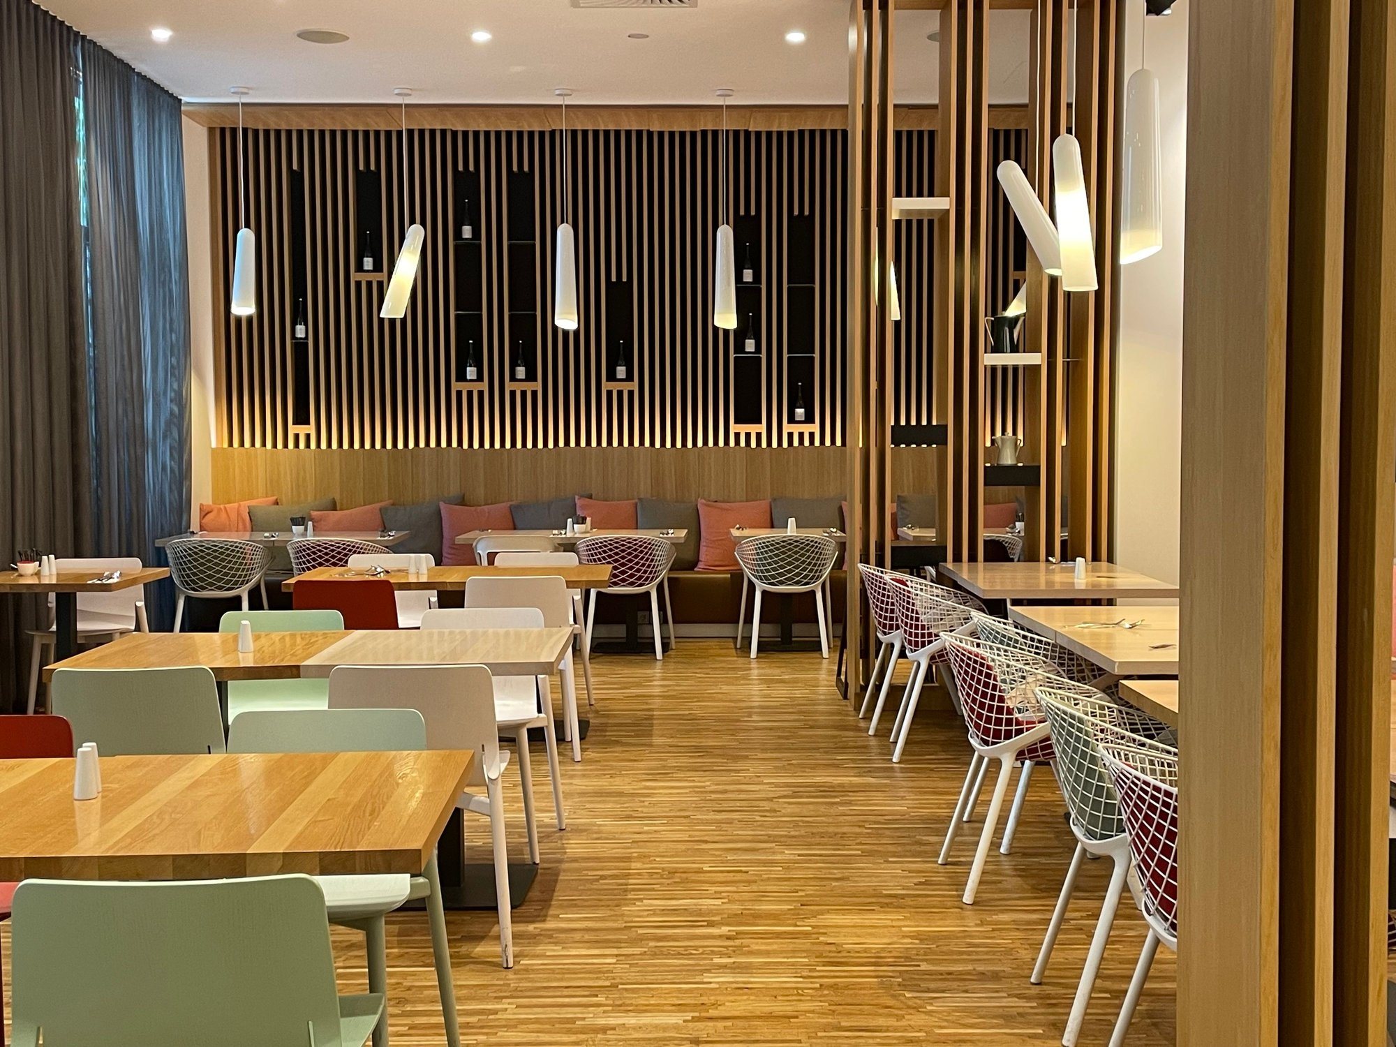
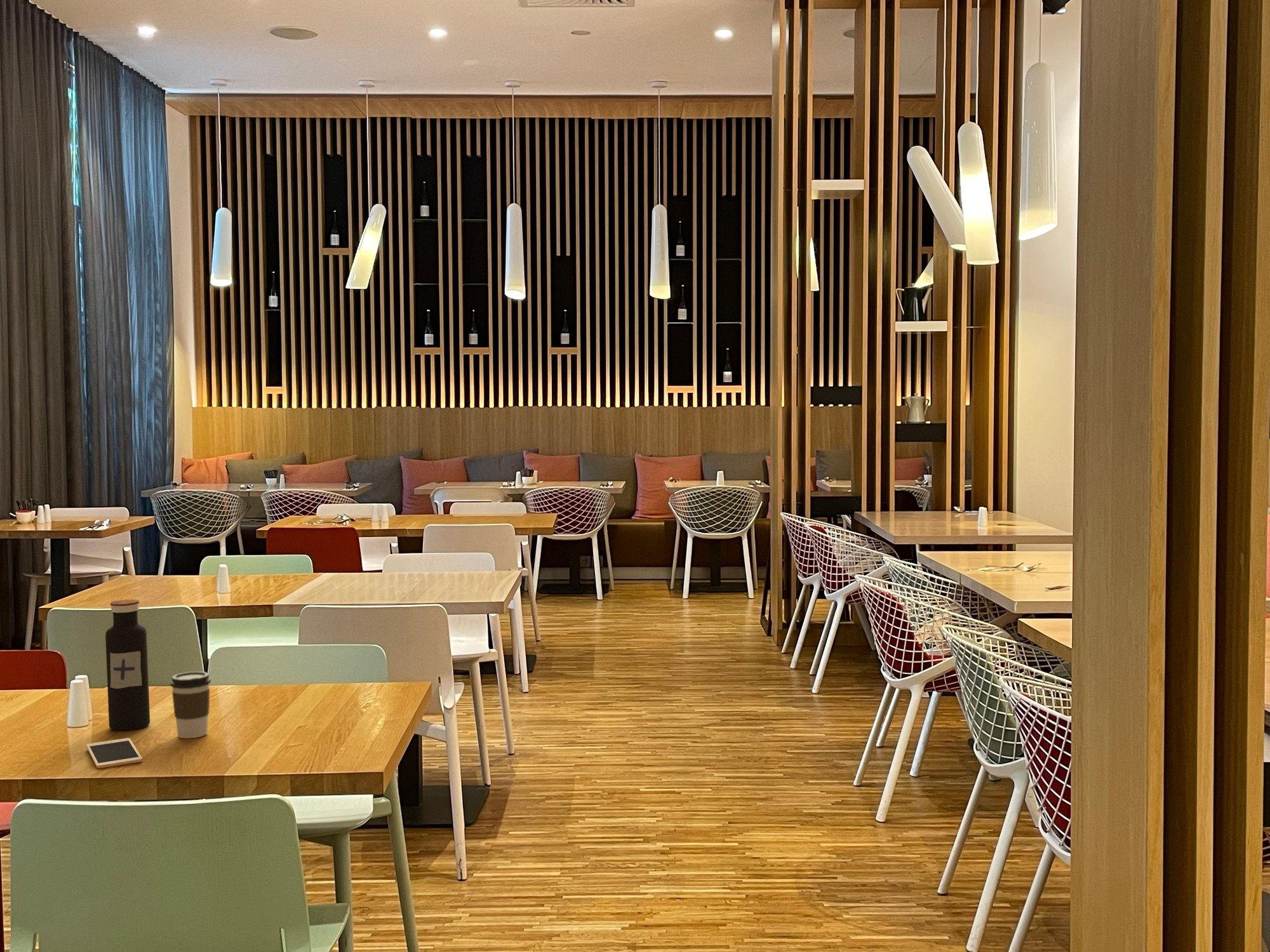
+ cell phone [86,737,143,769]
+ coffee cup [170,671,211,739]
+ water bottle [105,599,150,731]
